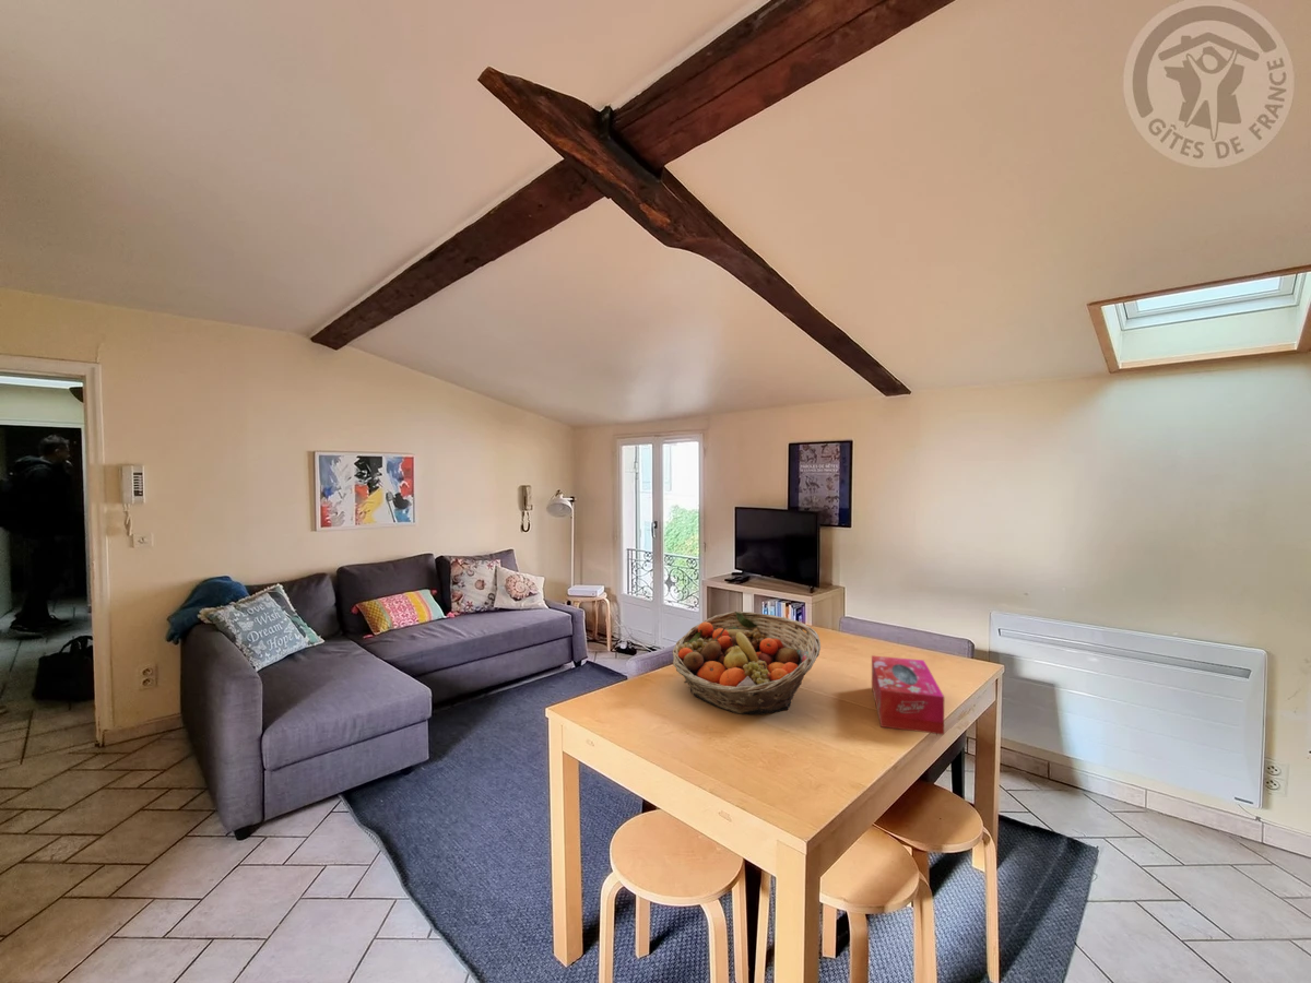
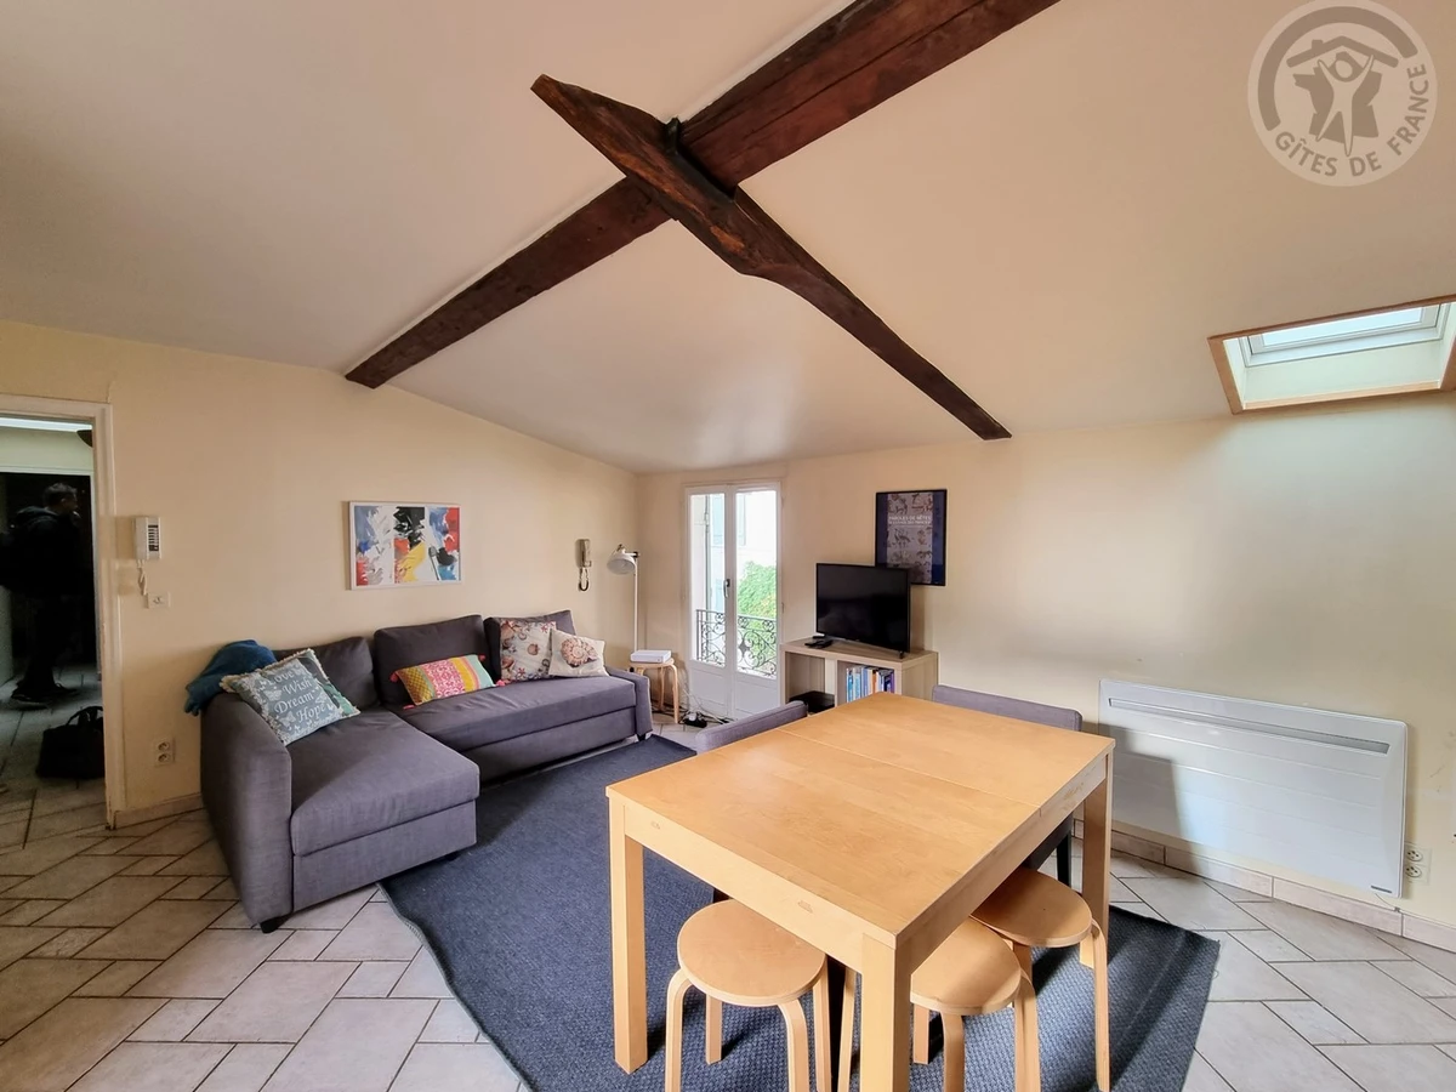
- tissue box [871,654,945,736]
- fruit basket [671,611,822,715]
